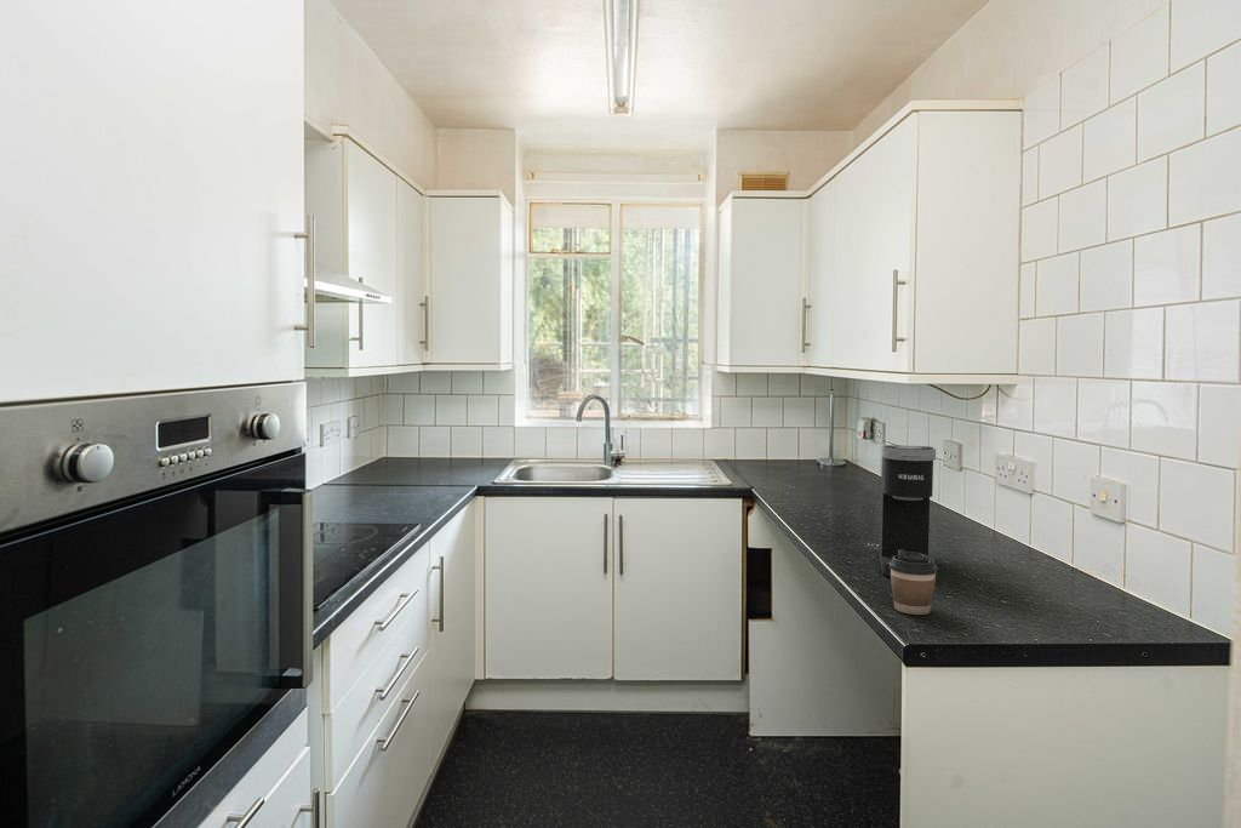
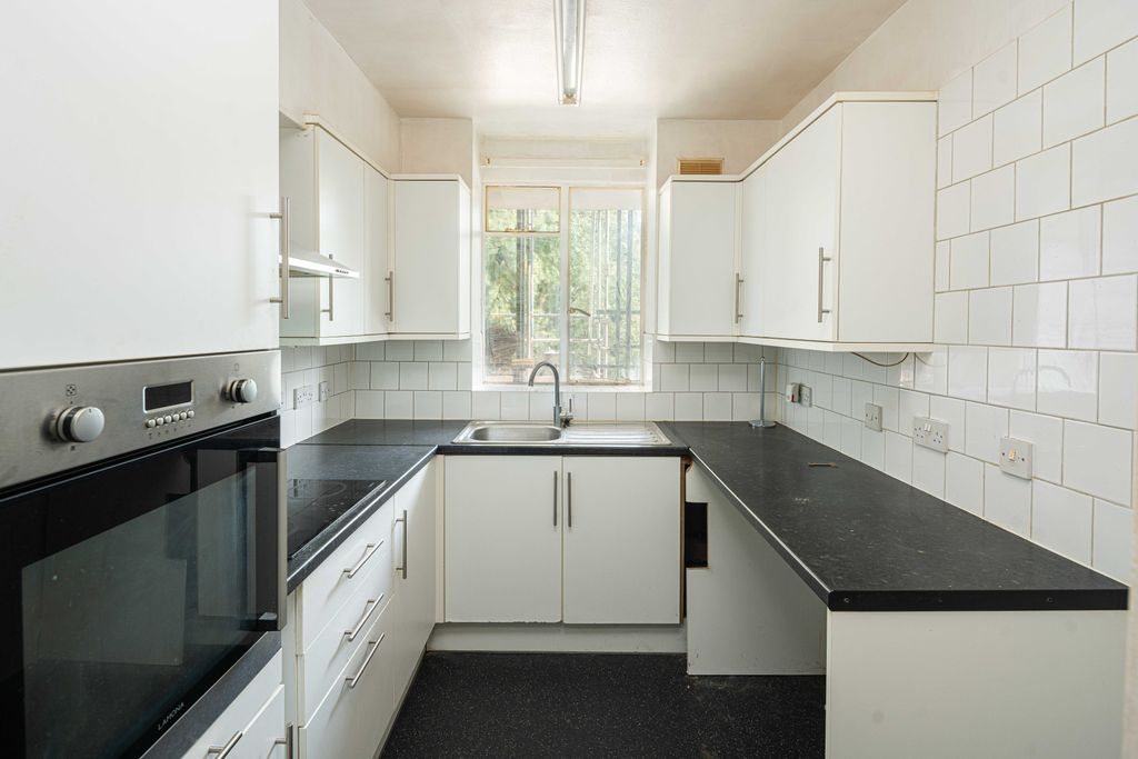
- coffee cup [890,549,938,616]
- coffee maker [879,444,937,577]
